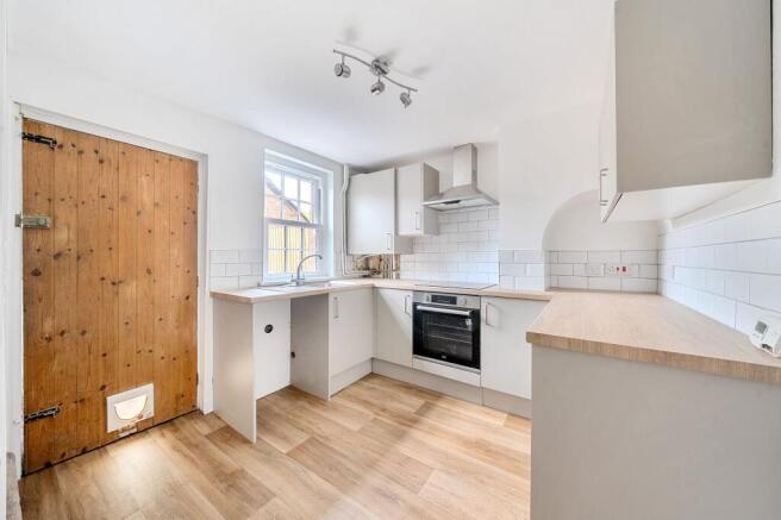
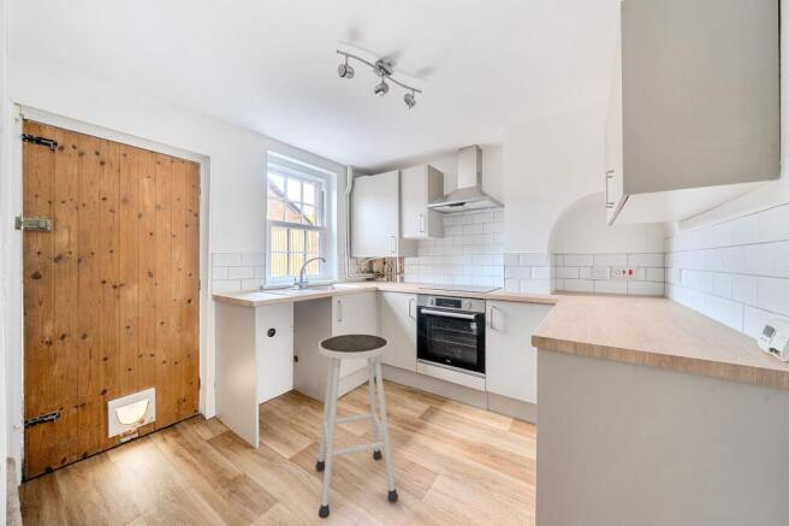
+ stool [315,332,399,520]
